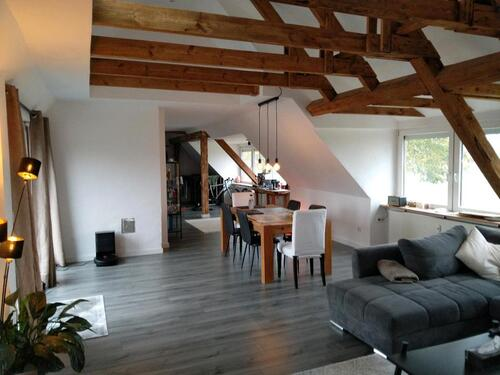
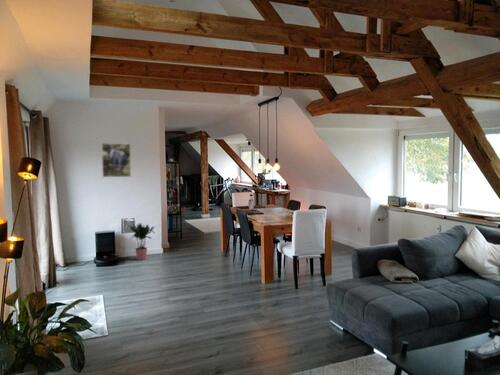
+ potted plant [129,222,156,261]
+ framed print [101,142,132,178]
